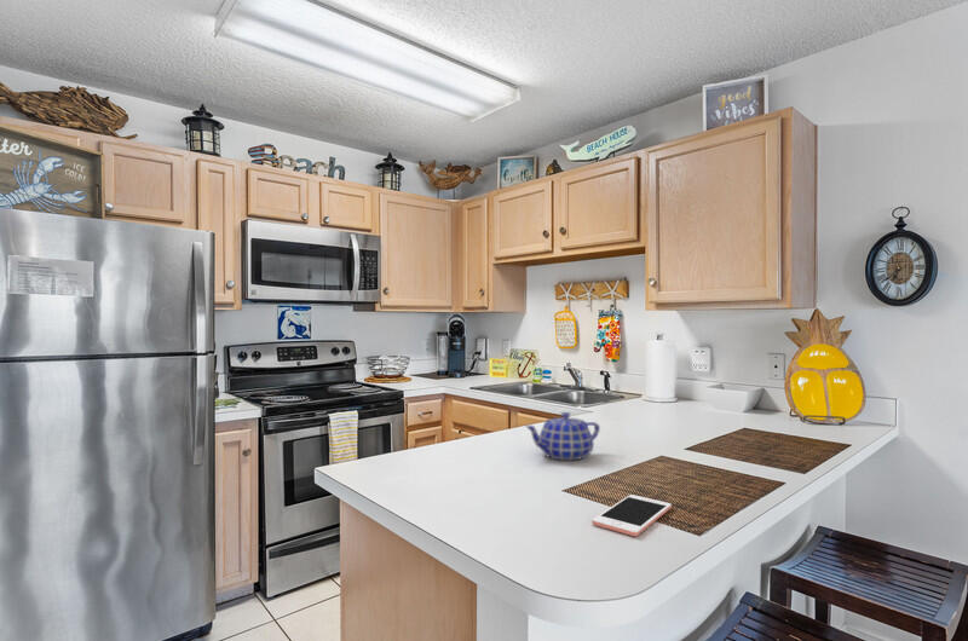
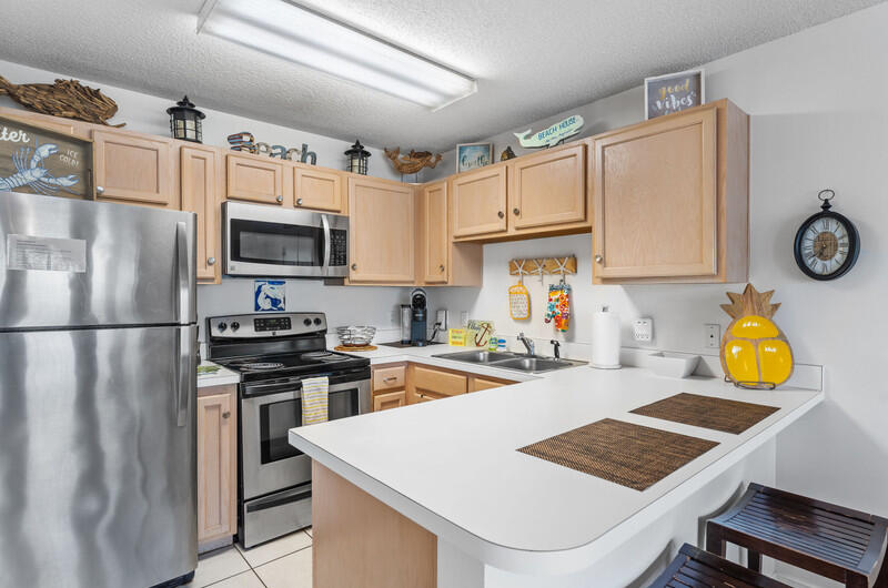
- cell phone [592,493,673,537]
- teapot [524,411,601,461]
